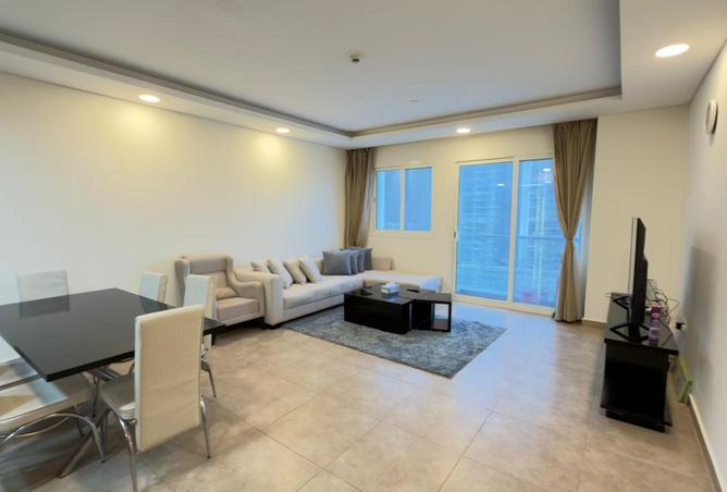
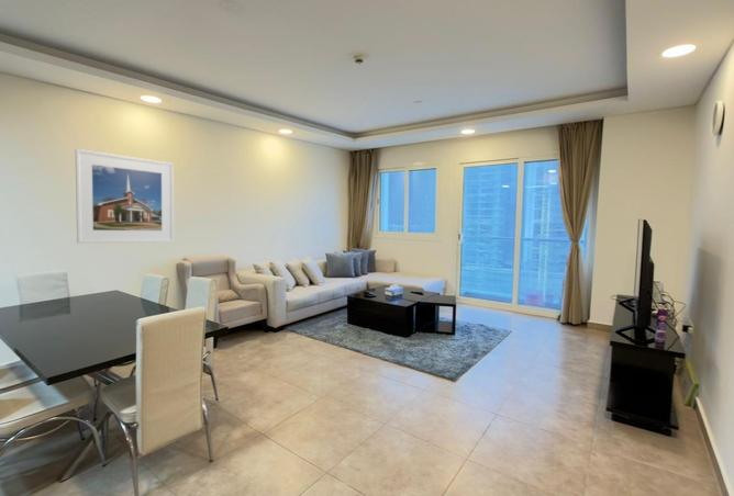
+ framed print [75,148,175,245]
